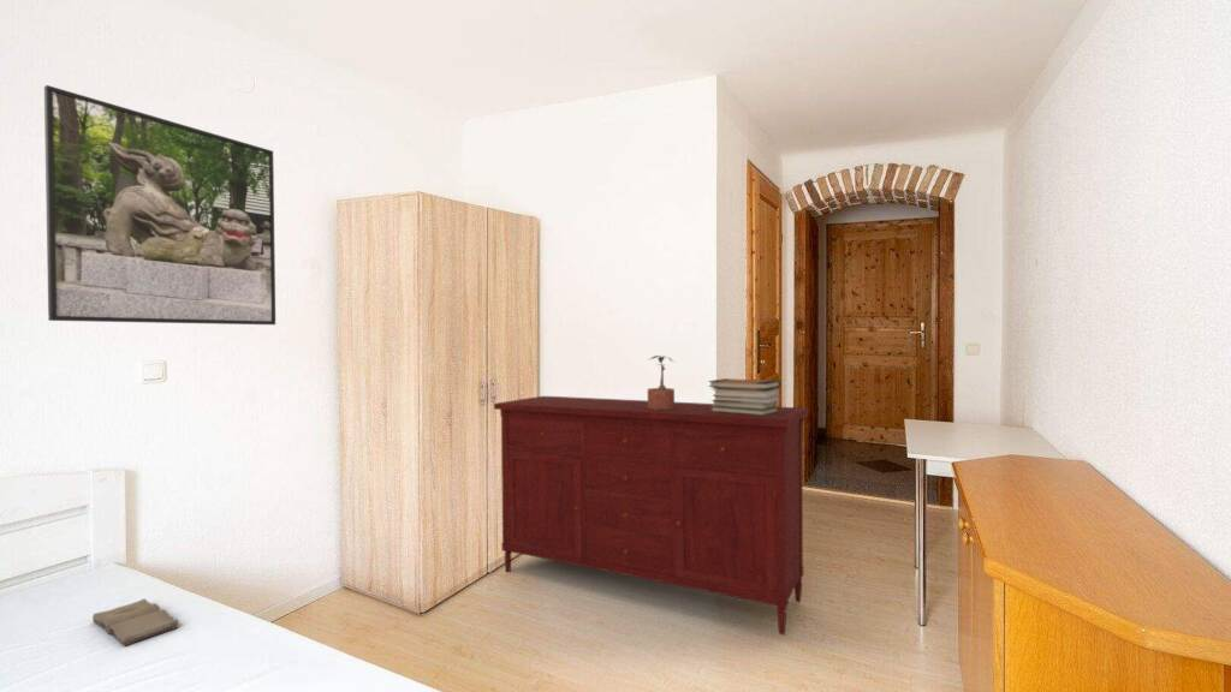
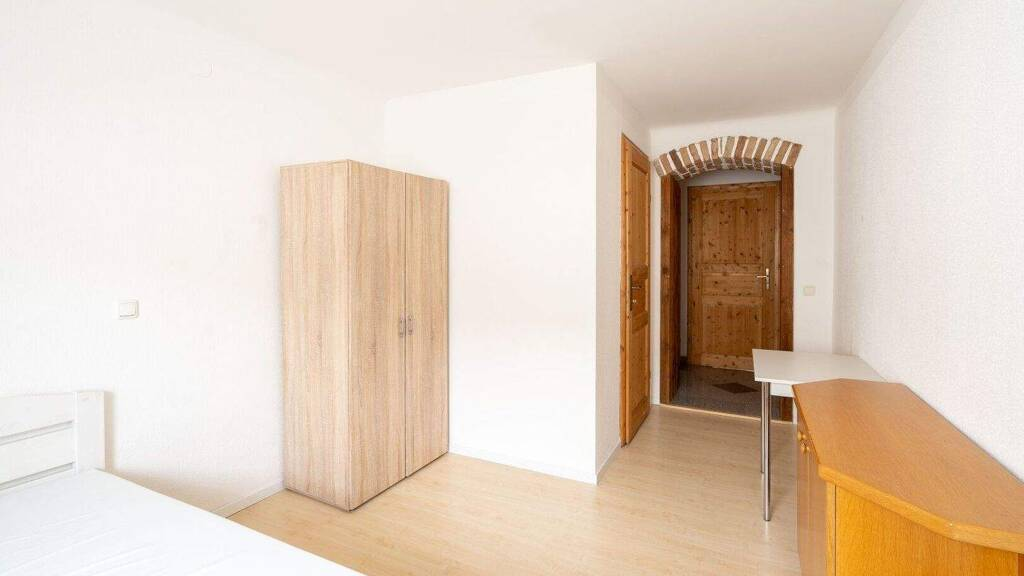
- book stack [707,377,781,416]
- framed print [43,84,276,326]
- diary [91,597,180,648]
- potted plant [647,354,678,410]
- sideboard [493,395,809,637]
